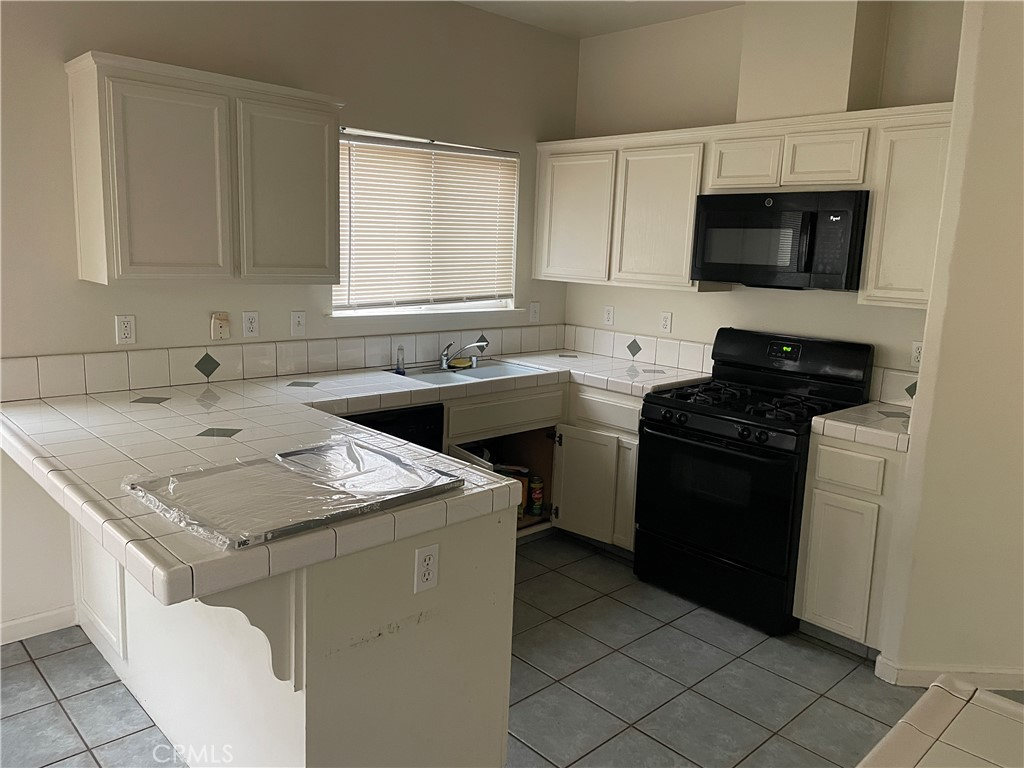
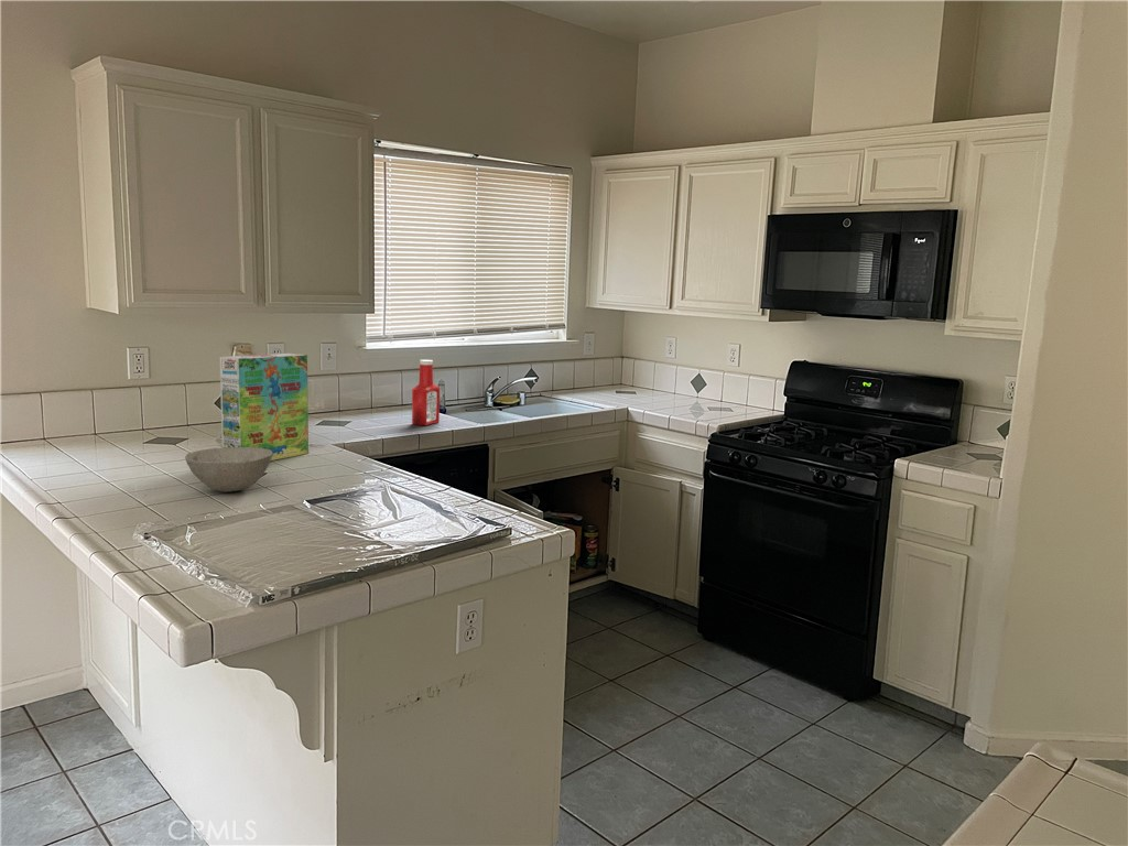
+ cereal box [218,352,310,462]
+ soap bottle [411,359,441,426]
+ bowl [184,447,273,494]
